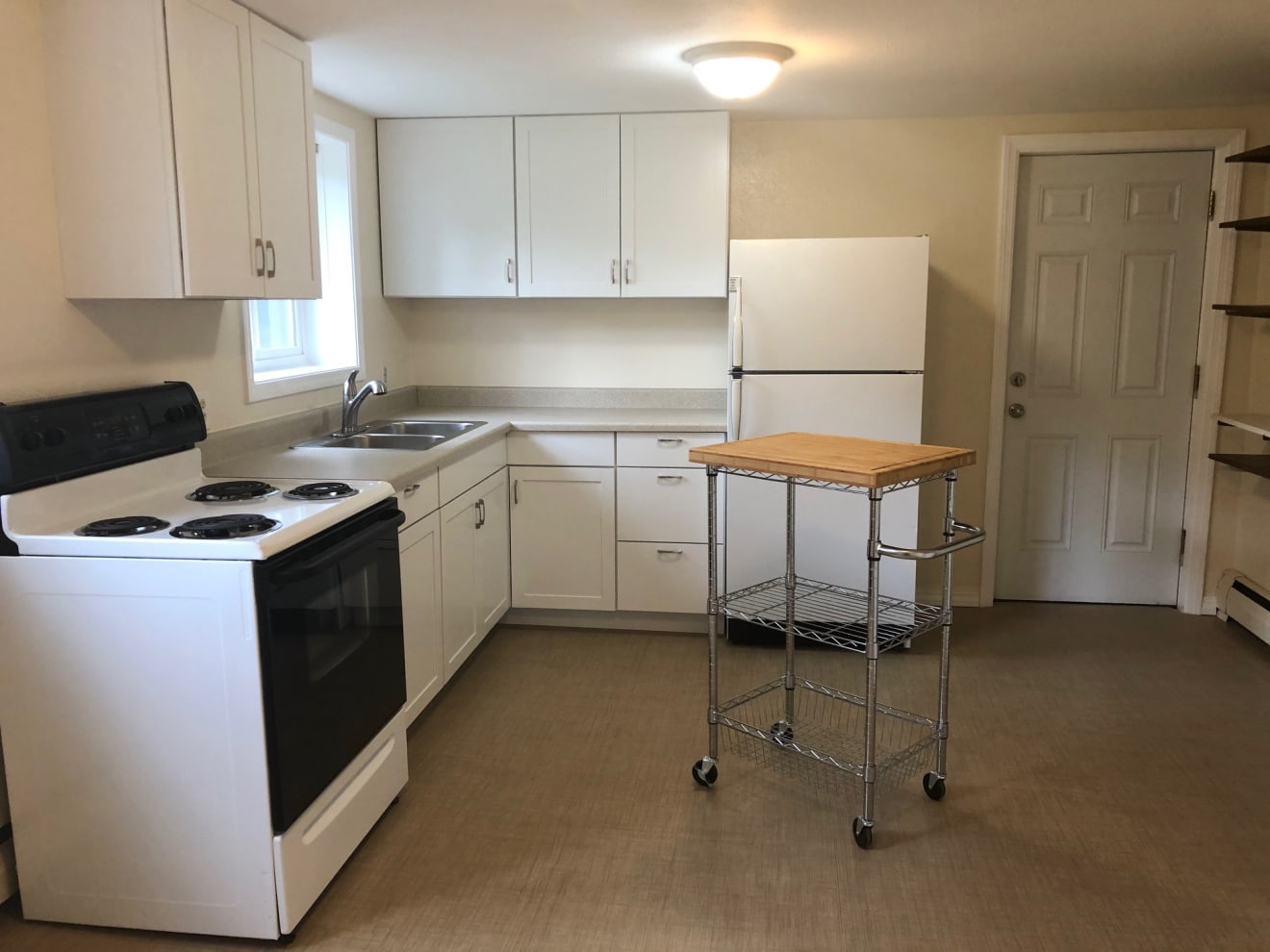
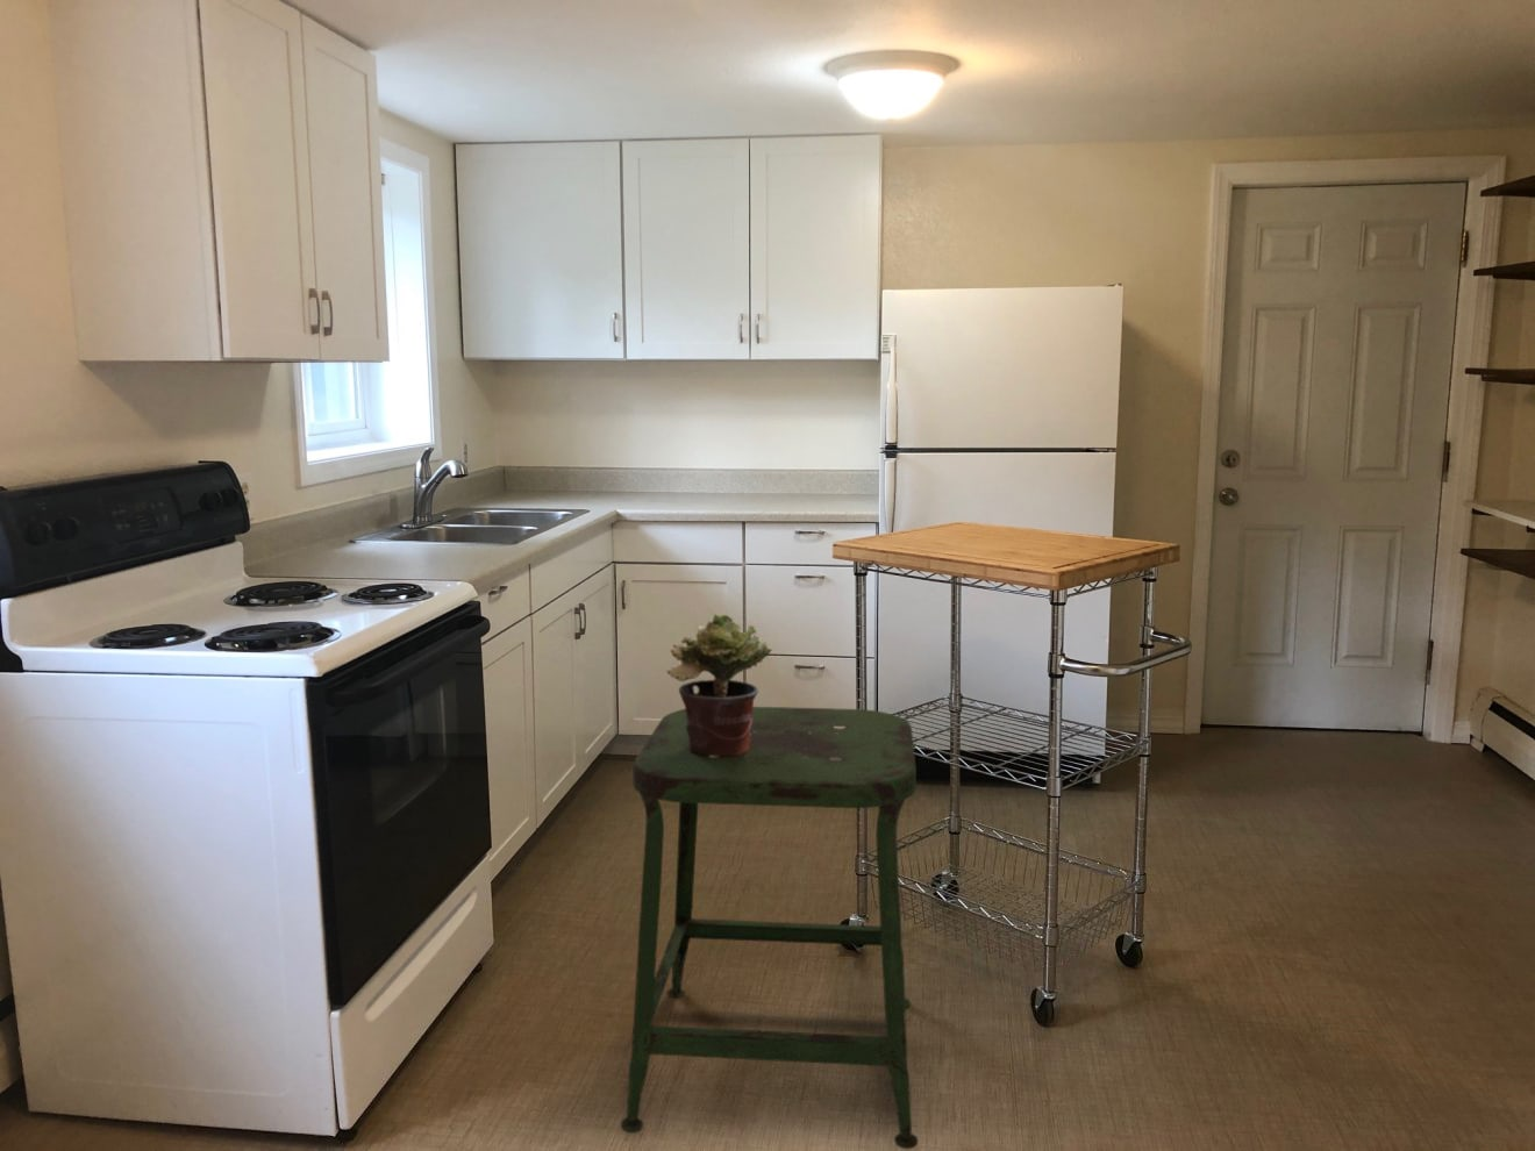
+ potted plant [666,612,774,757]
+ stool [620,706,919,1150]
